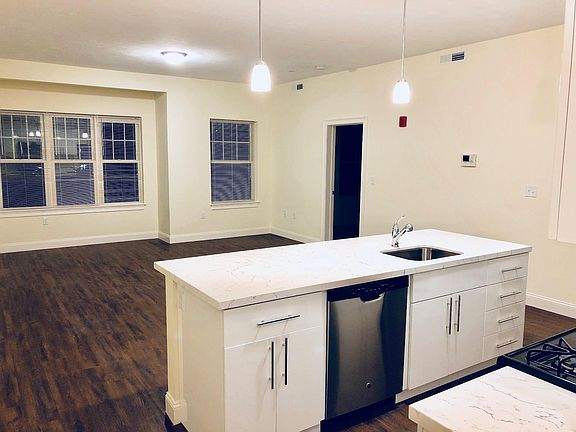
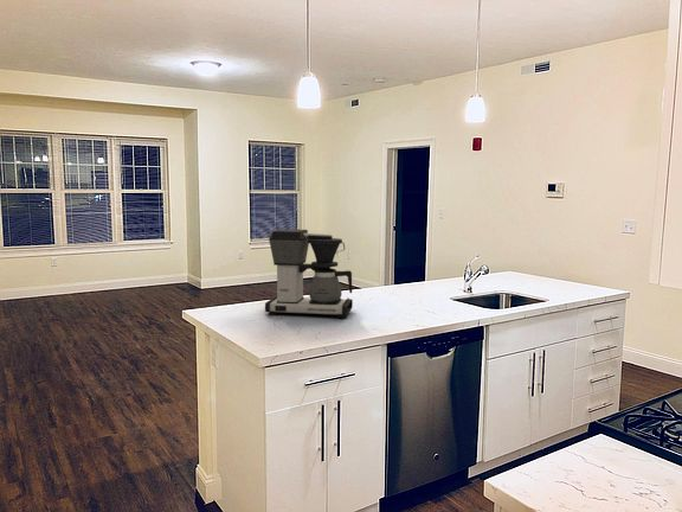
+ coffee maker [264,228,354,319]
